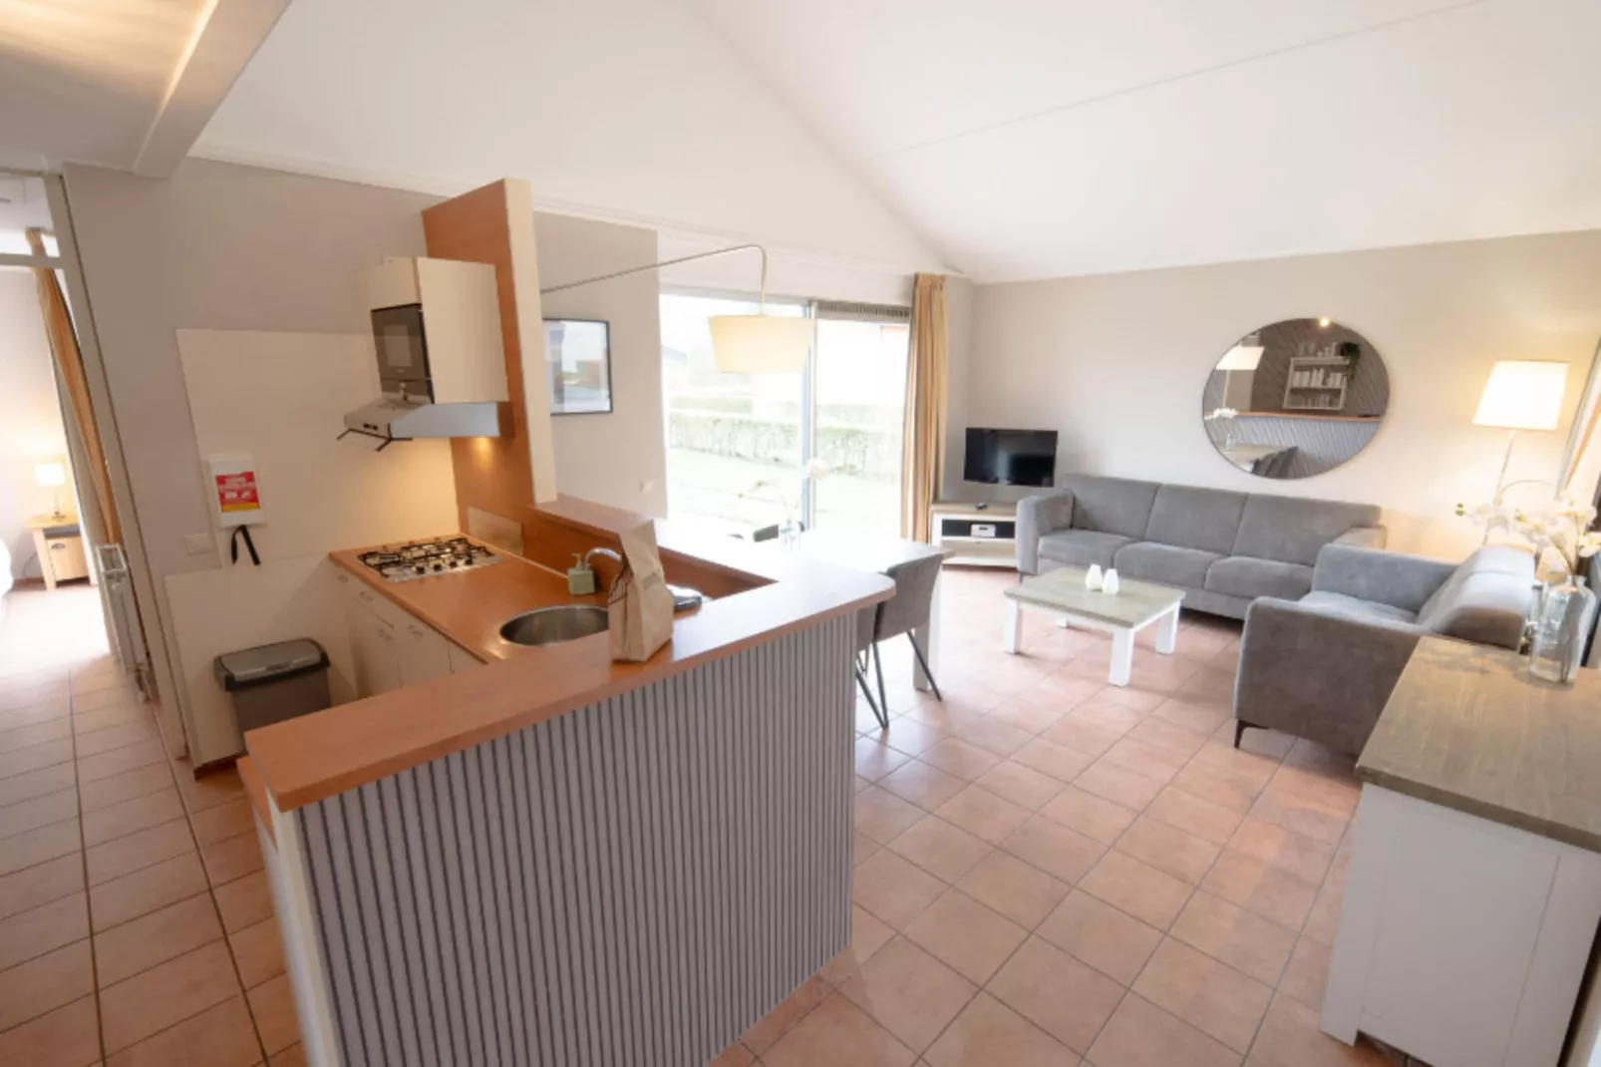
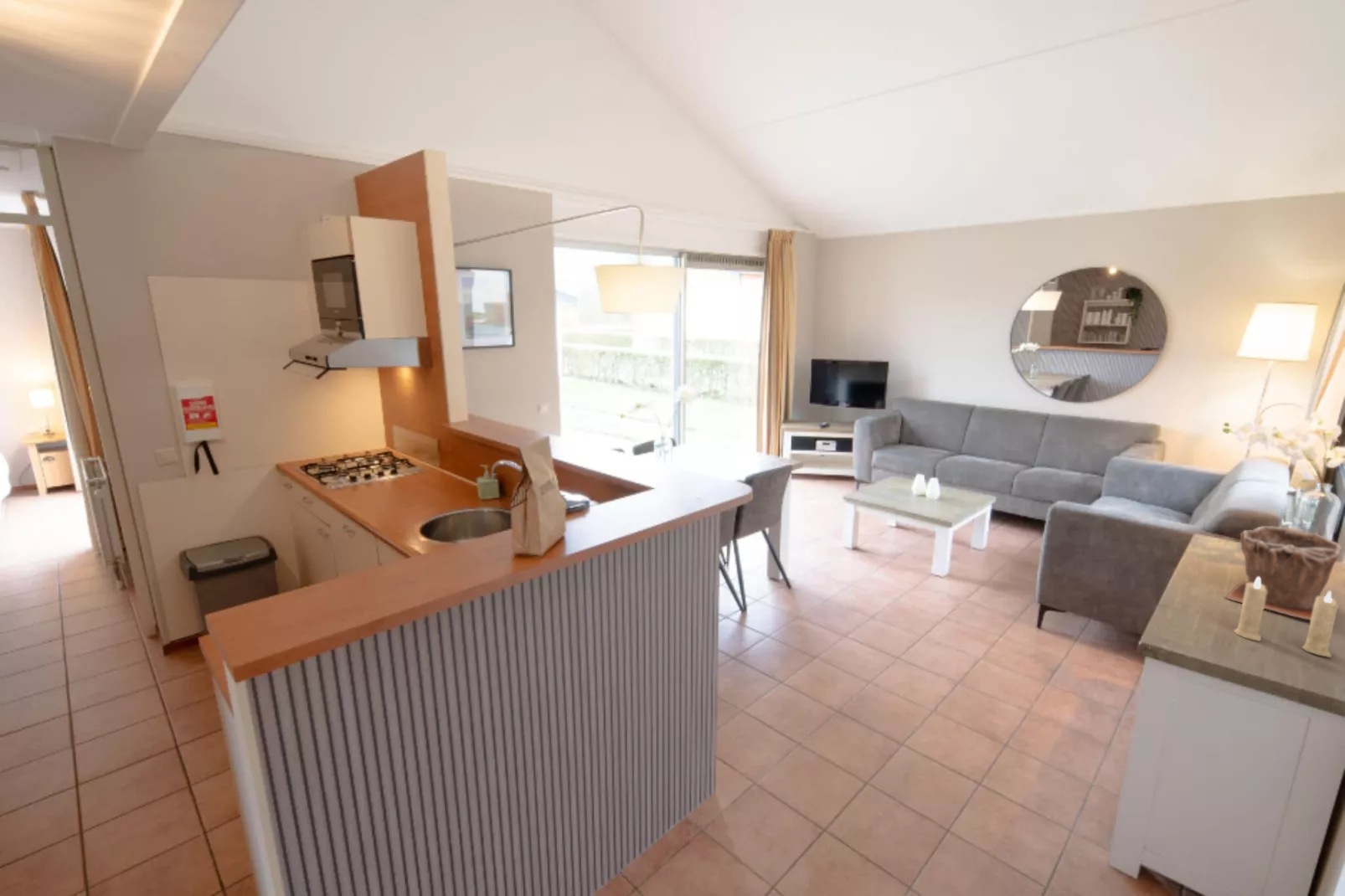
+ candle [1233,577,1339,658]
+ plant pot [1224,525,1342,621]
